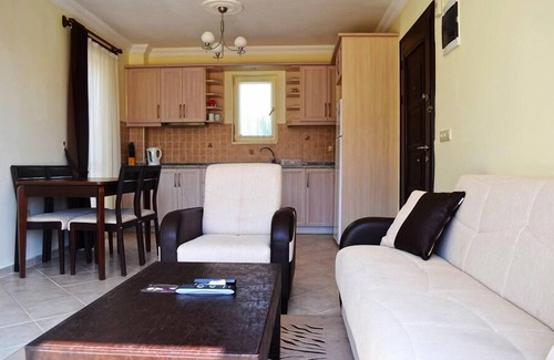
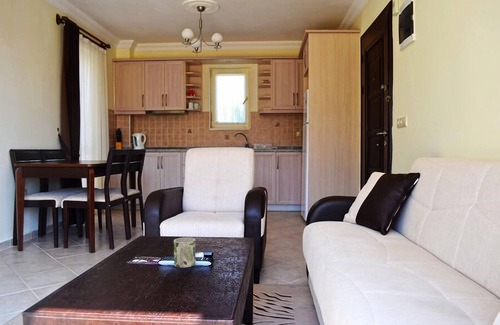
+ mug [173,237,197,268]
